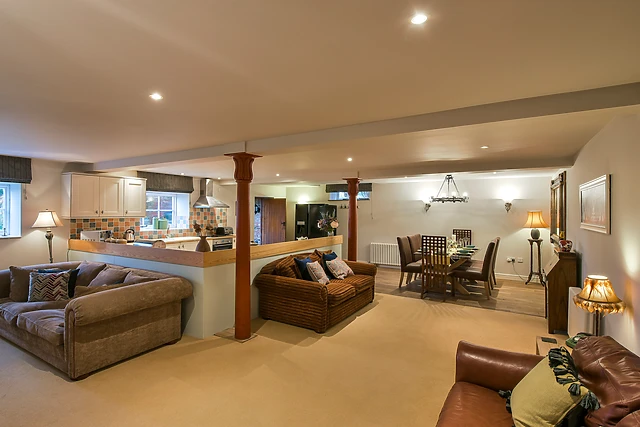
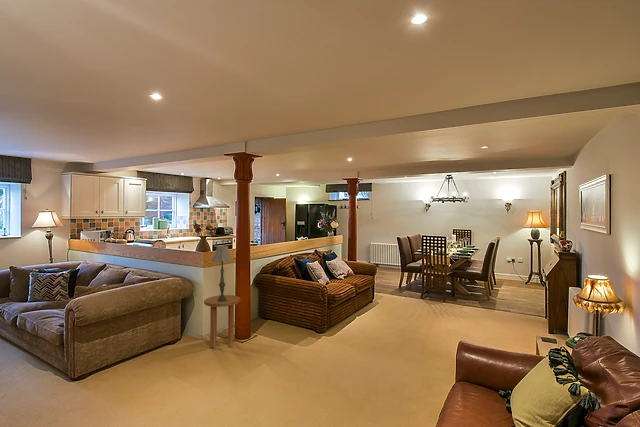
+ side table [203,294,241,349]
+ table lamp [210,245,234,302]
